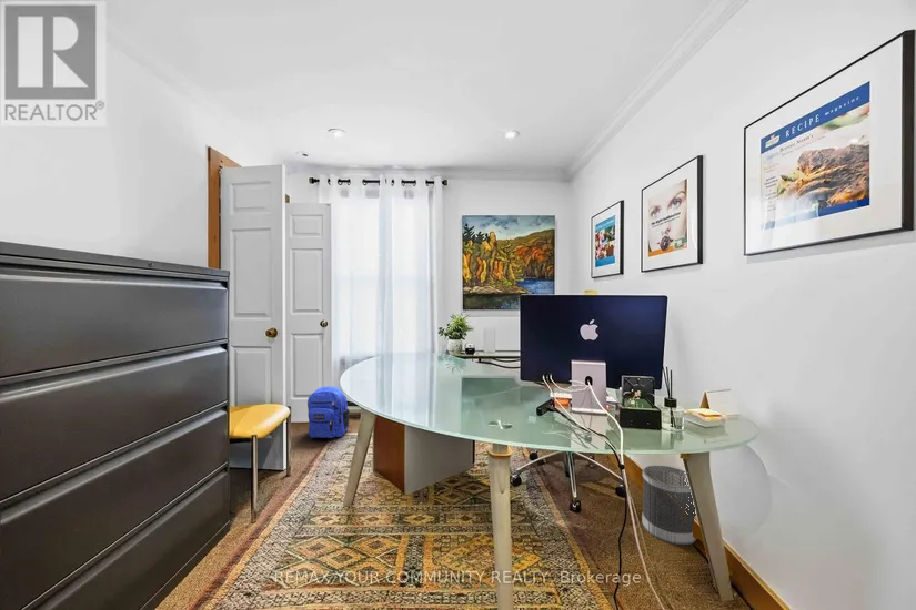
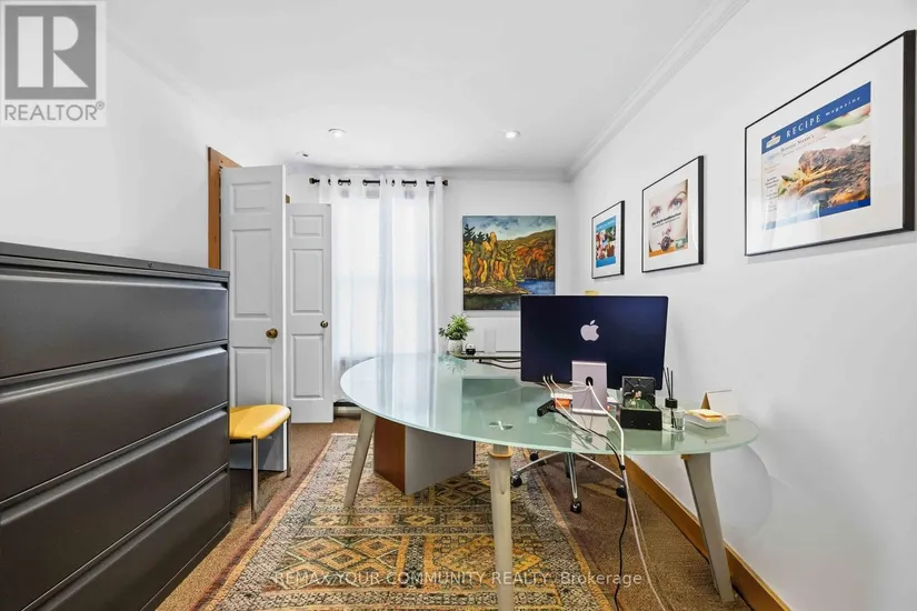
- wastebasket [641,465,697,546]
- backpack [306,385,351,439]
